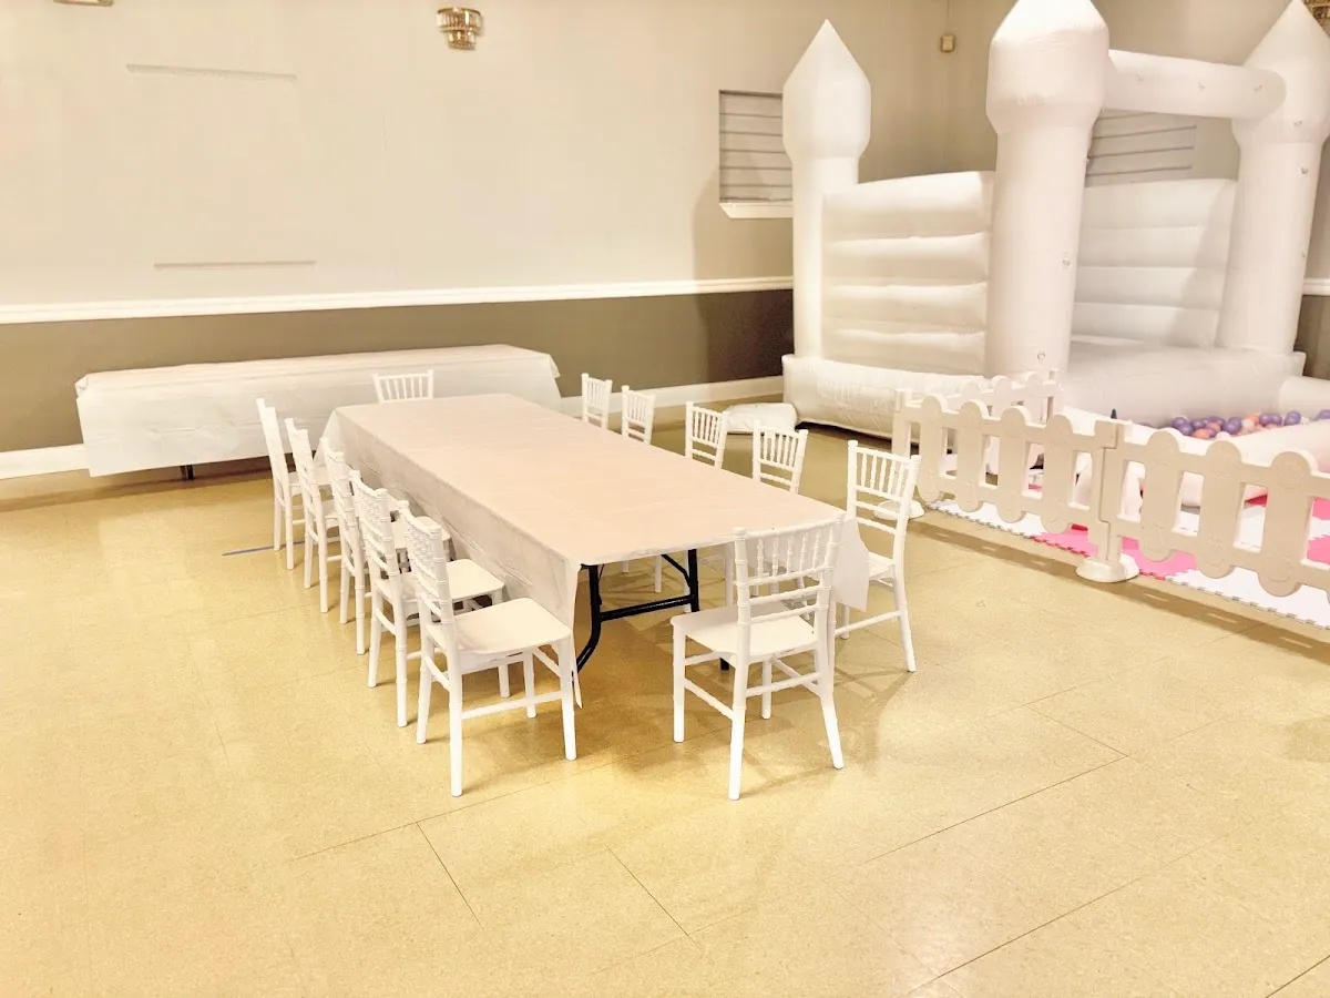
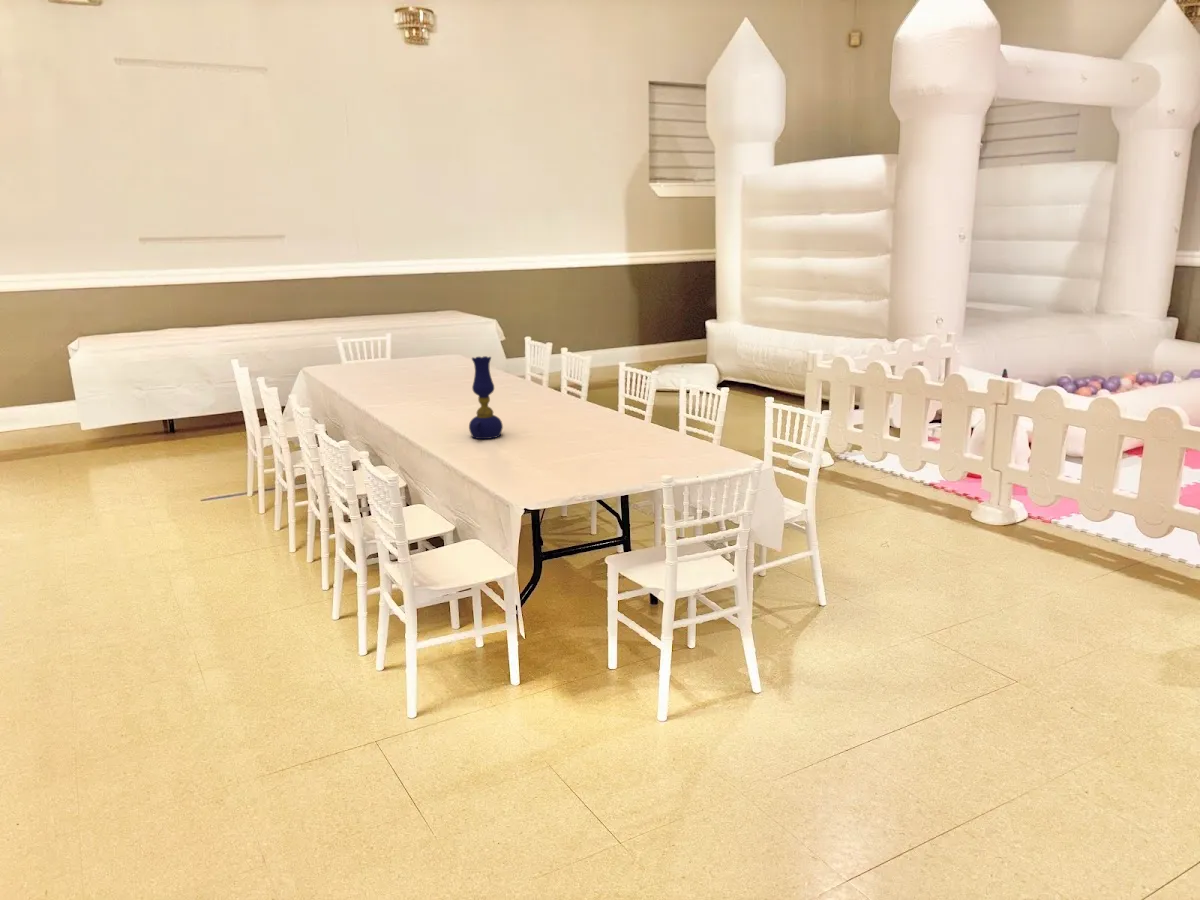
+ oil lamp [468,355,504,440]
